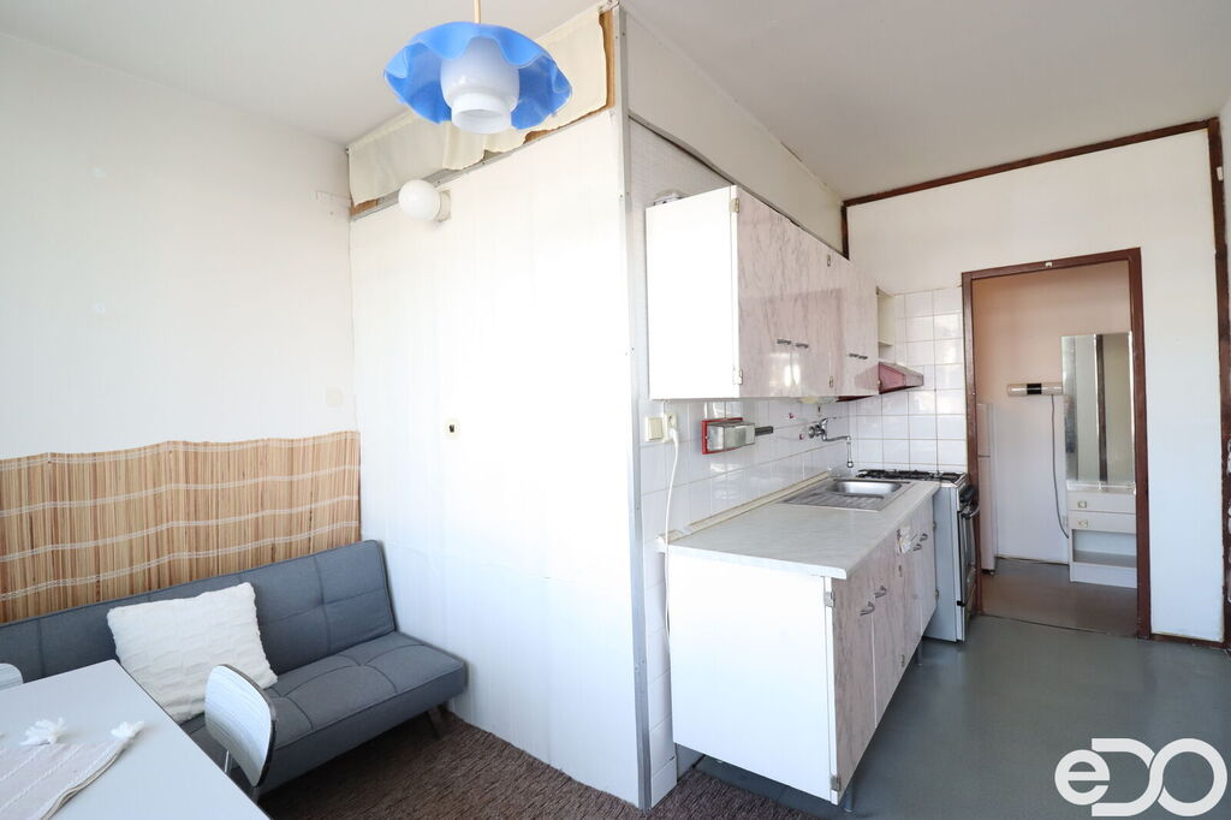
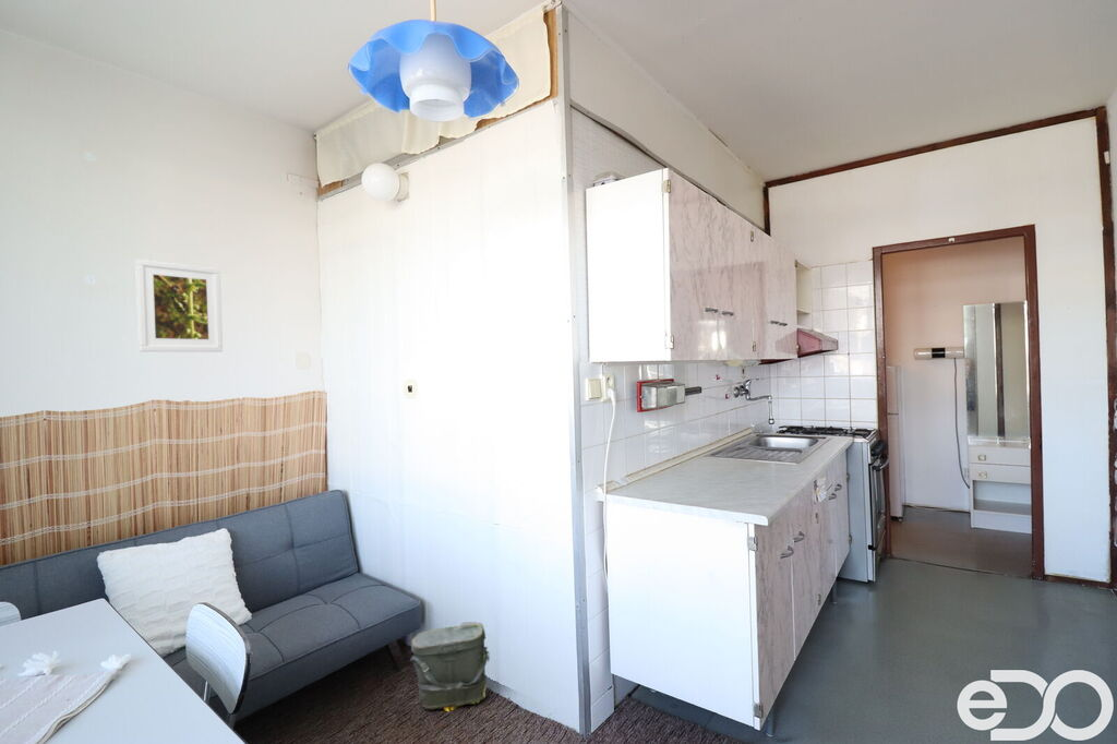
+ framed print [134,259,224,353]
+ bag [409,621,491,712]
